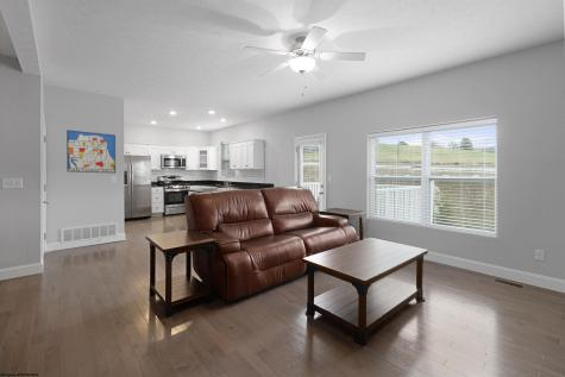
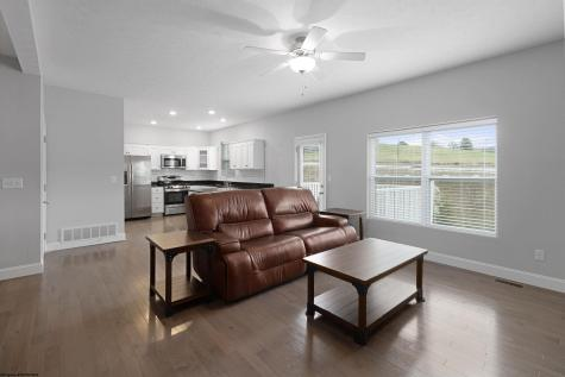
- wall art [65,130,117,174]
